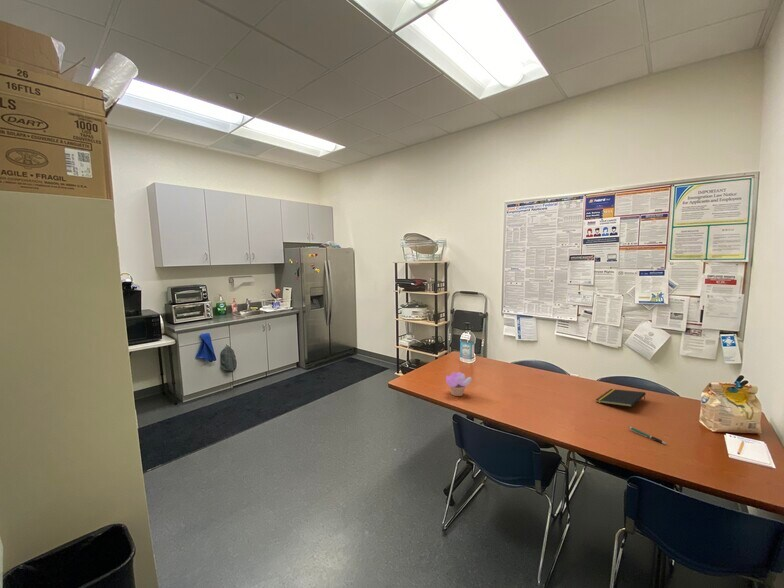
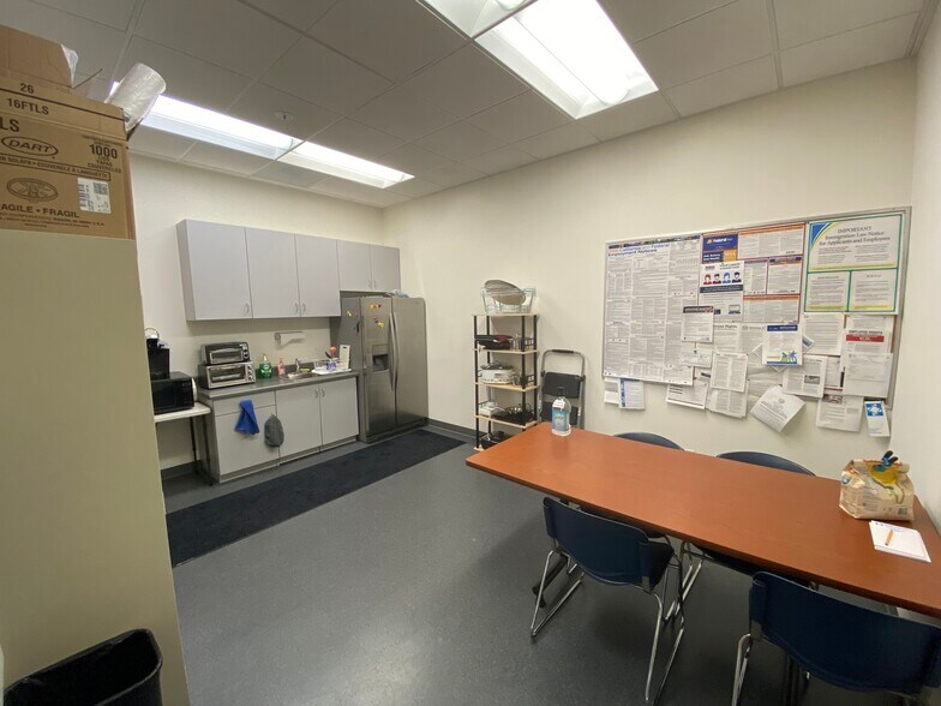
- notepad [595,388,647,408]
- pen [628,426,667,445]
- succulent plant [445,371,473,397]
